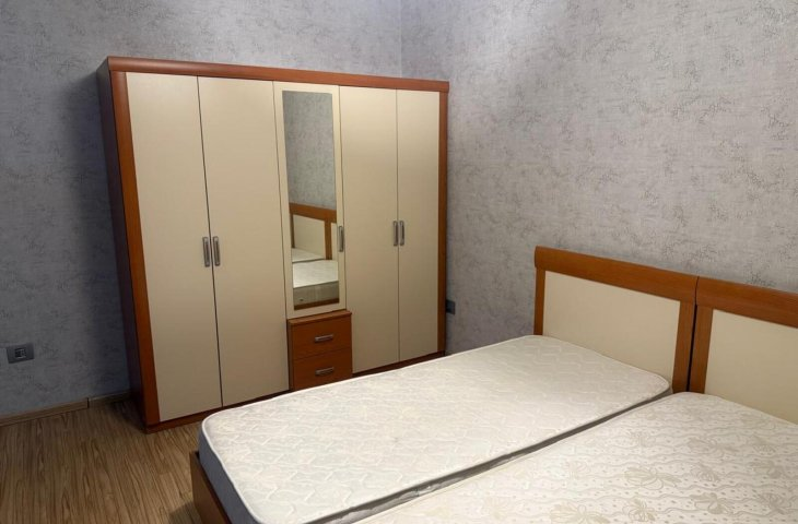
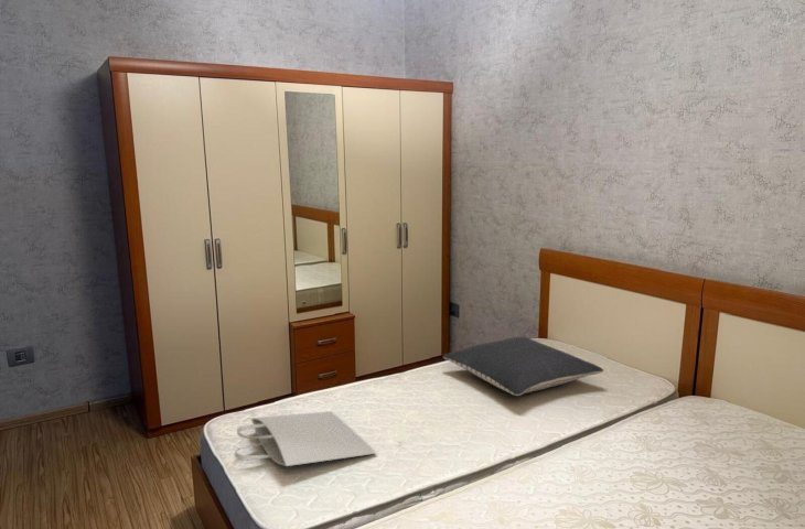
+ tote bag [234,410,377,467]
+ pillow [441,336,604,397]
